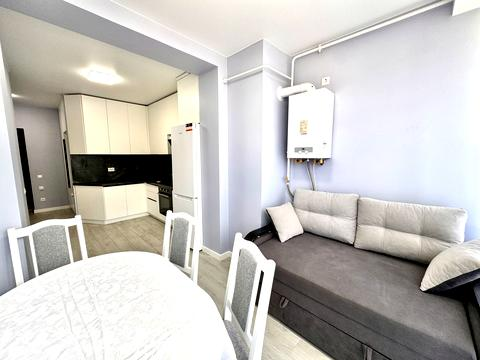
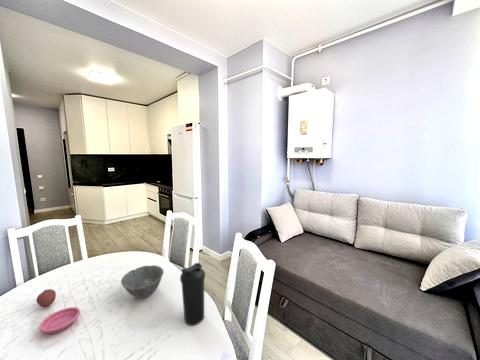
+ fruit [36,288,57,308]
+ saucer [38,306,81,335]
+ bowl [120,264,165,299]
+ water bottle [179,262,206,326]
